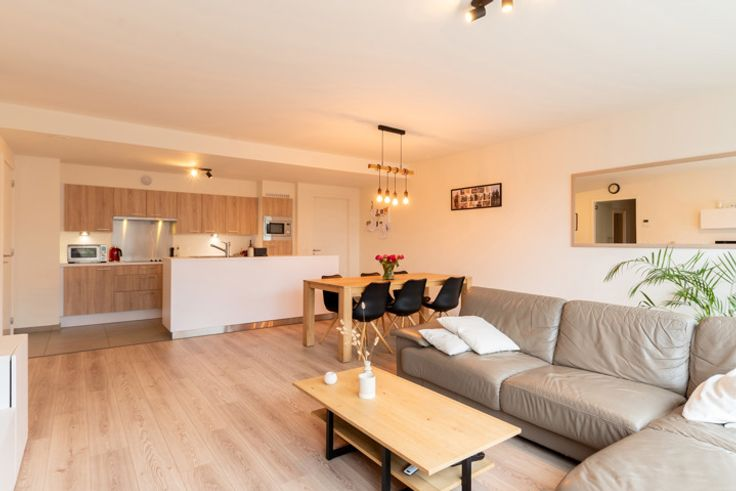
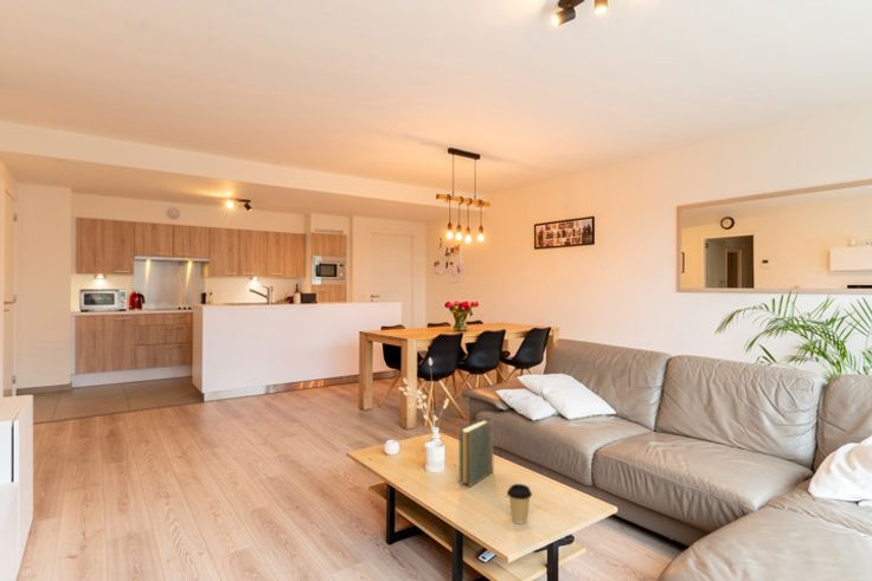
+ book [457,417,494,489]
+ coffee cup [506,483,533,525]
